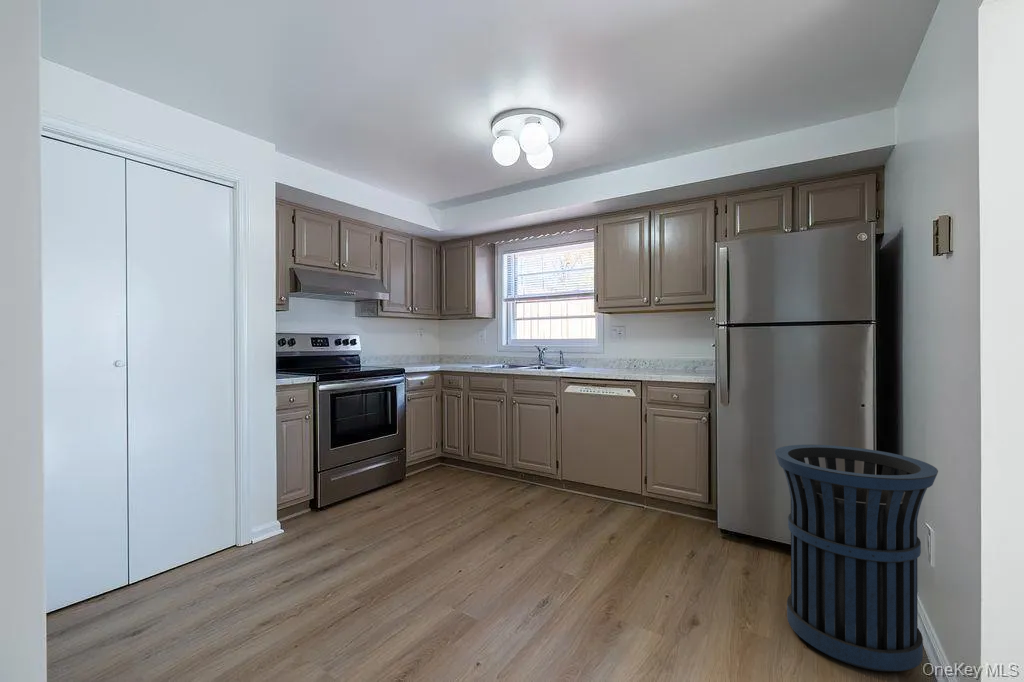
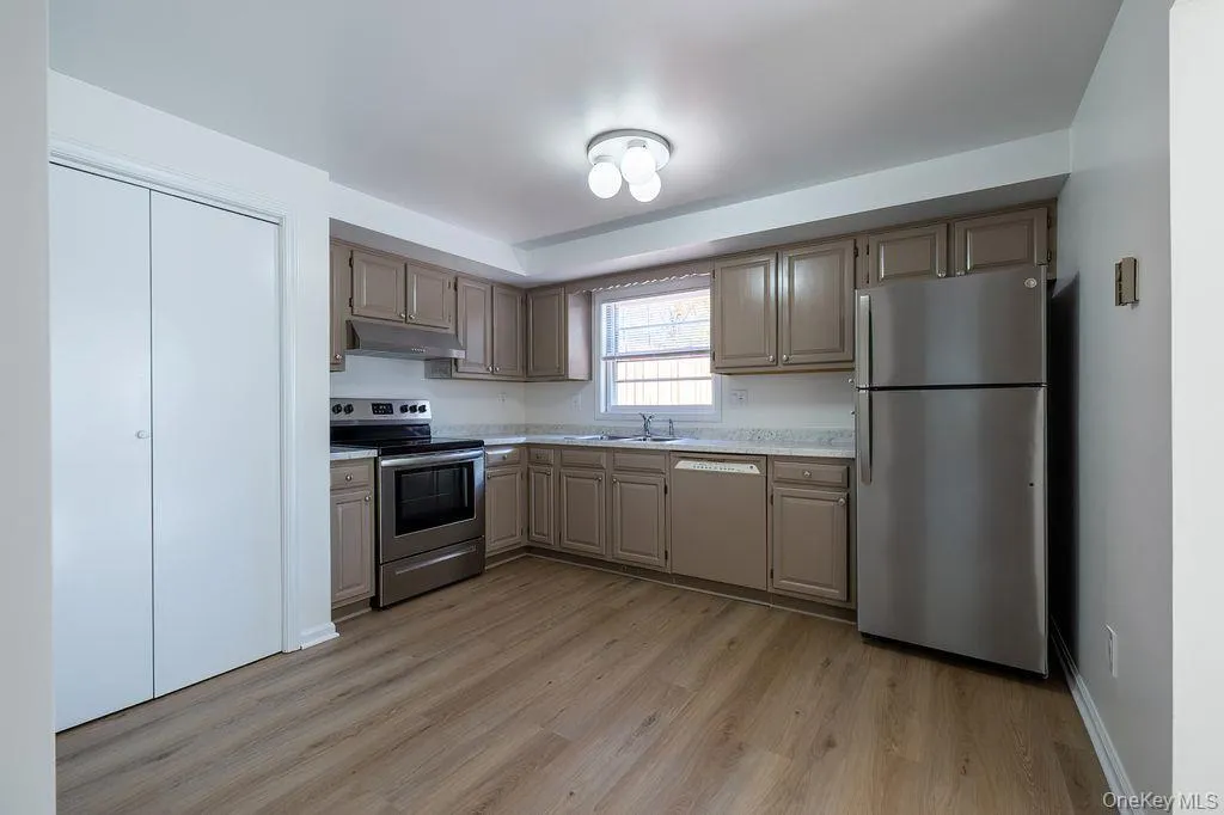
- trash can [774,444,939,672]
